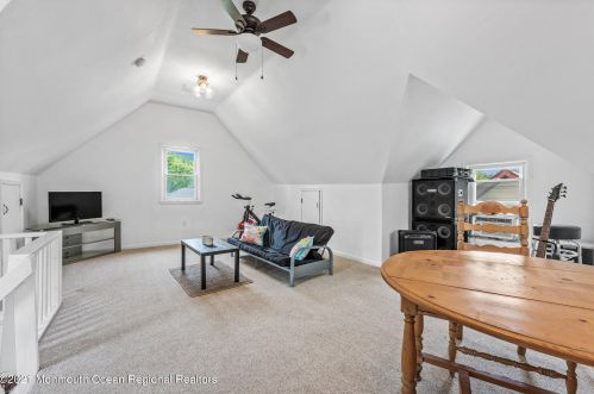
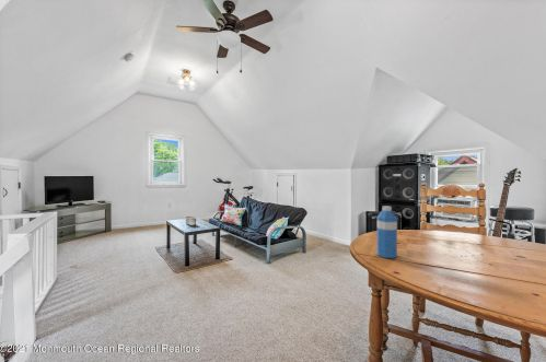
+ water bottle [376,206,398,259]
